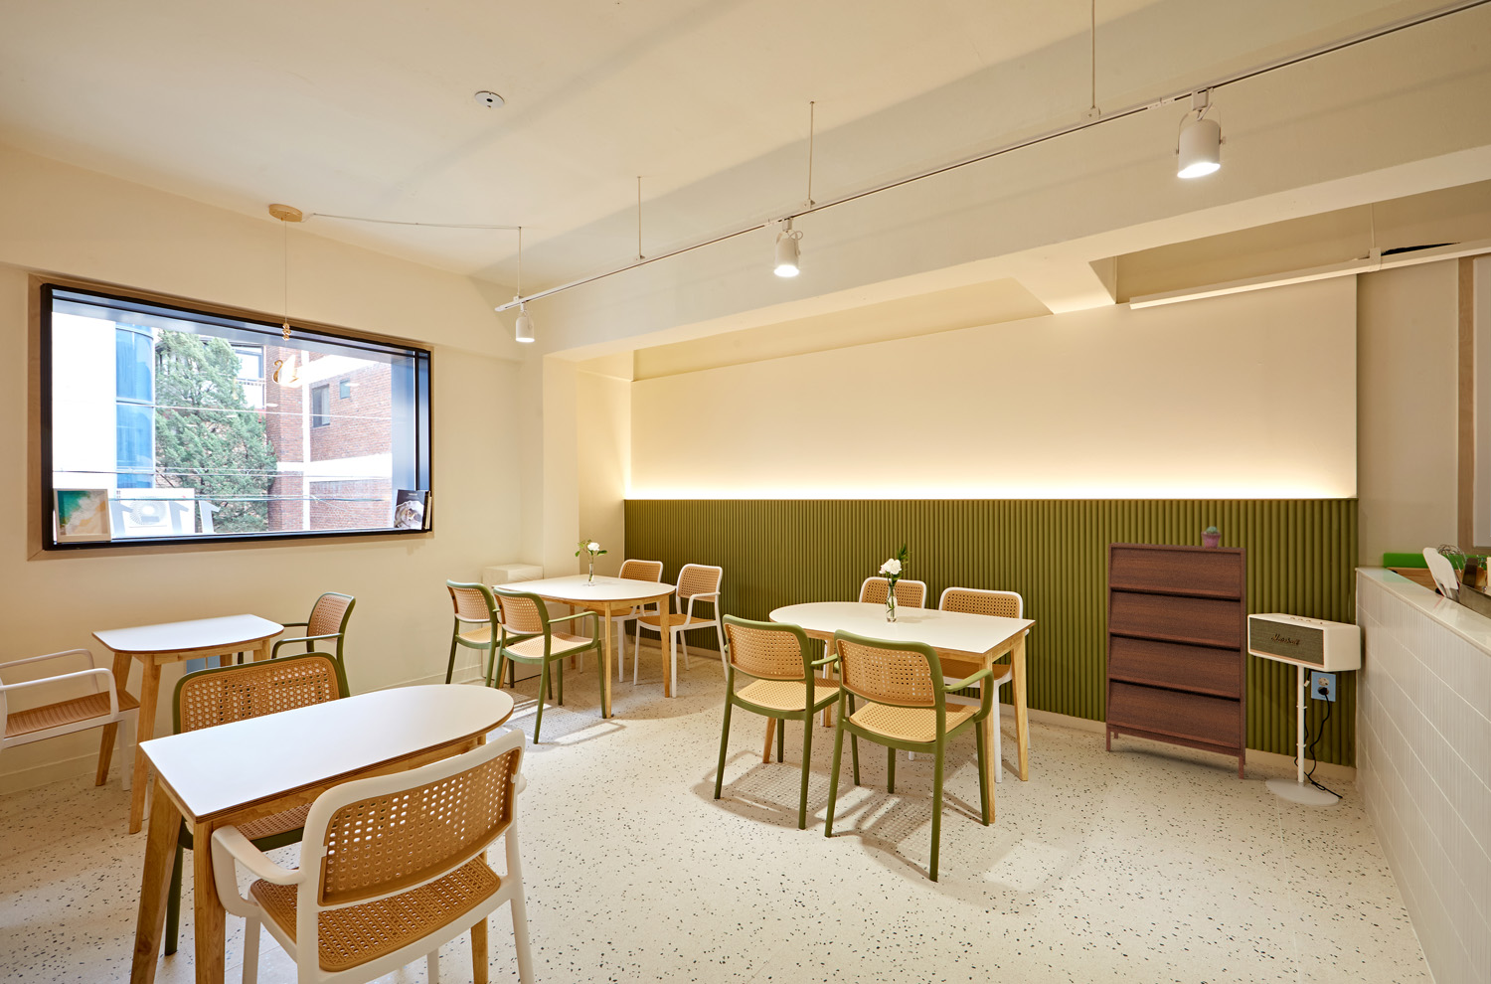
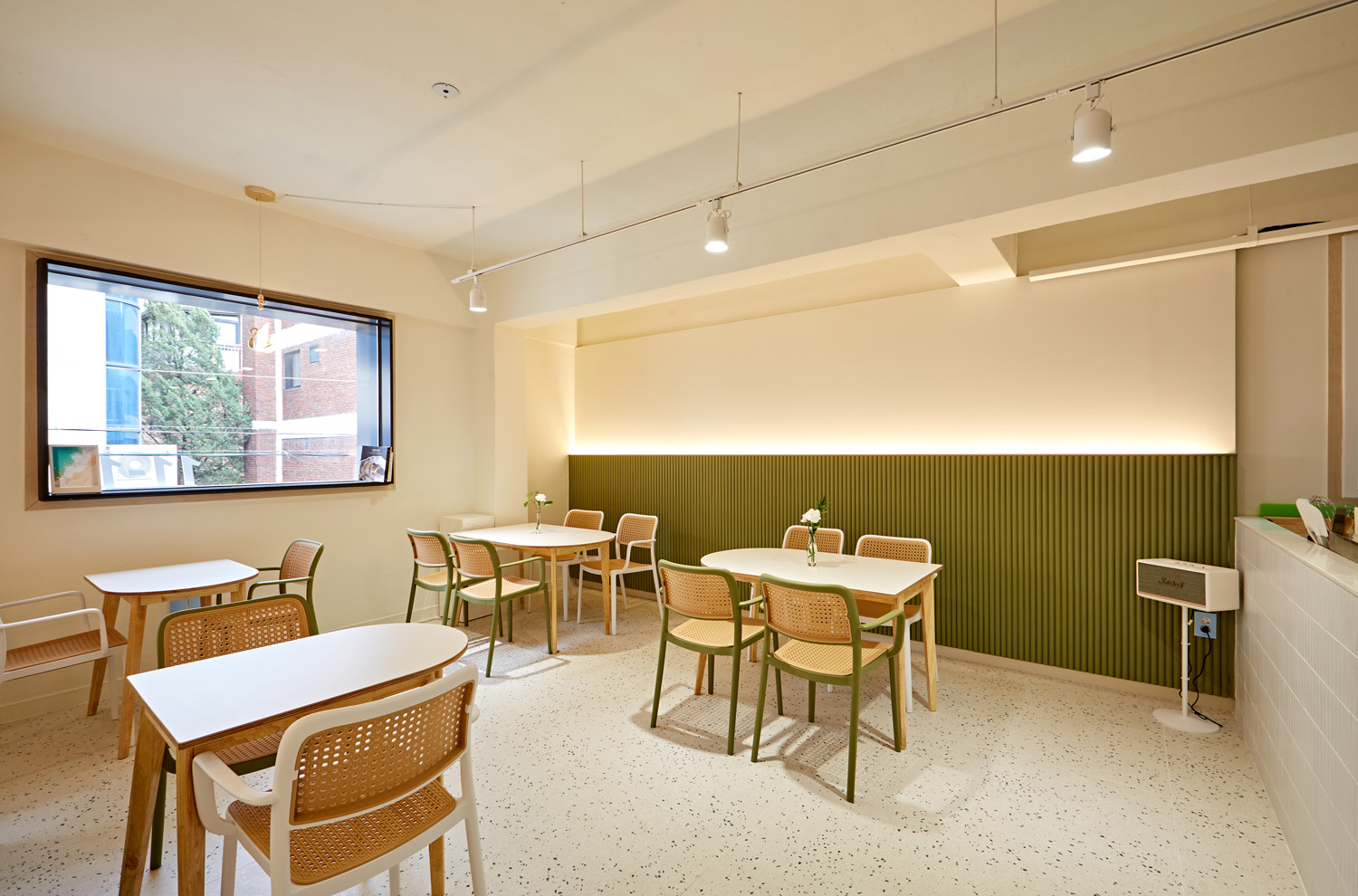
- shoe cabinet [1106,541,1246,780]
- potted succulent [1201,526,1223,549]
